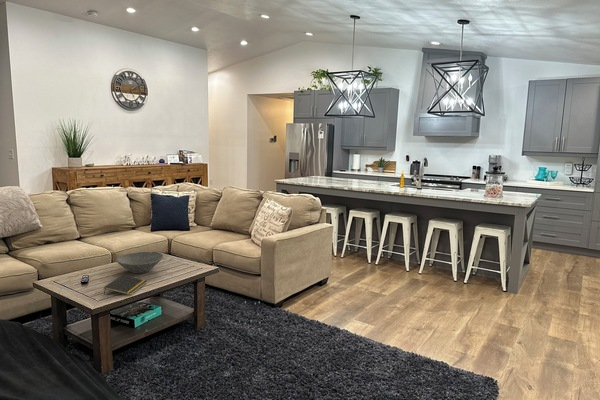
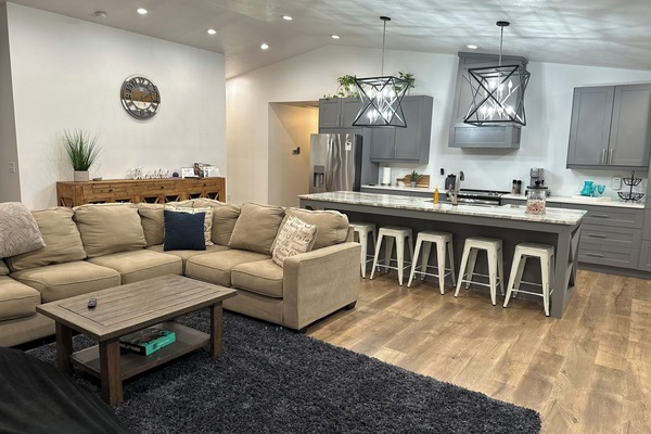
- notepad [103,274,148,296]
- bowl [115,251,164,274]
